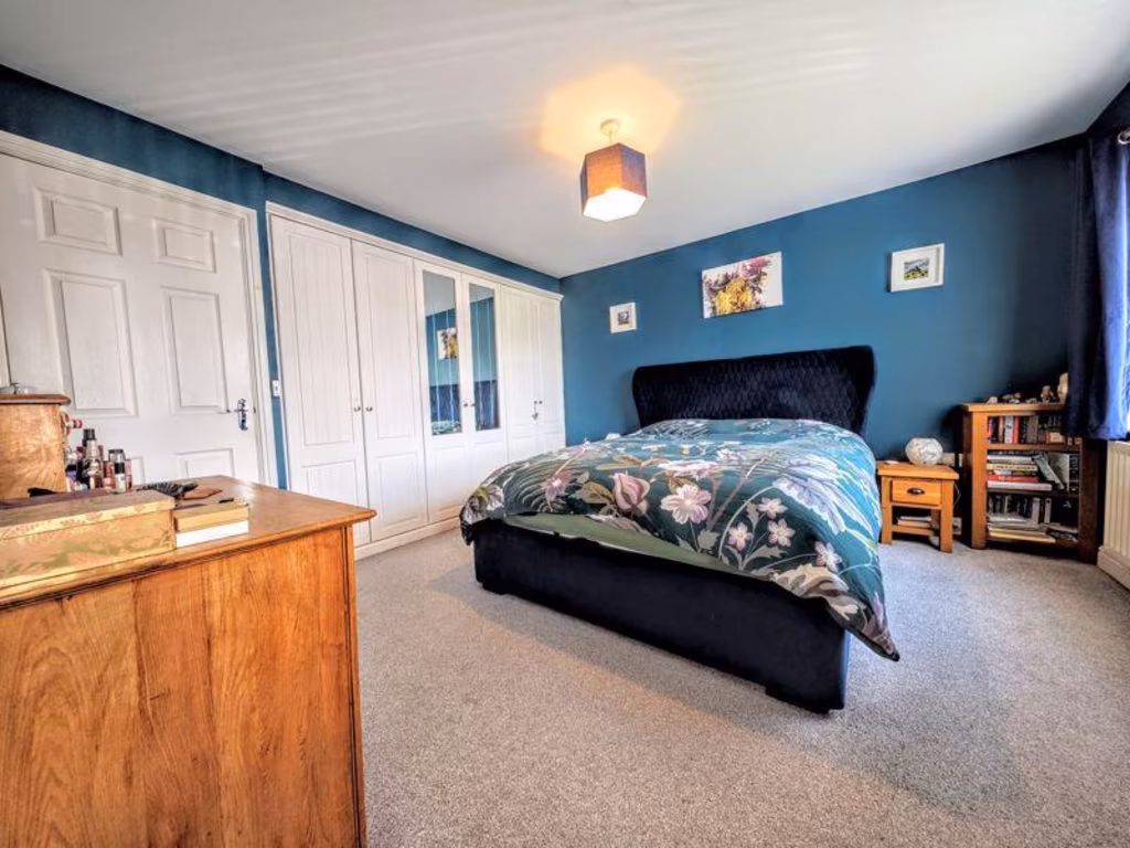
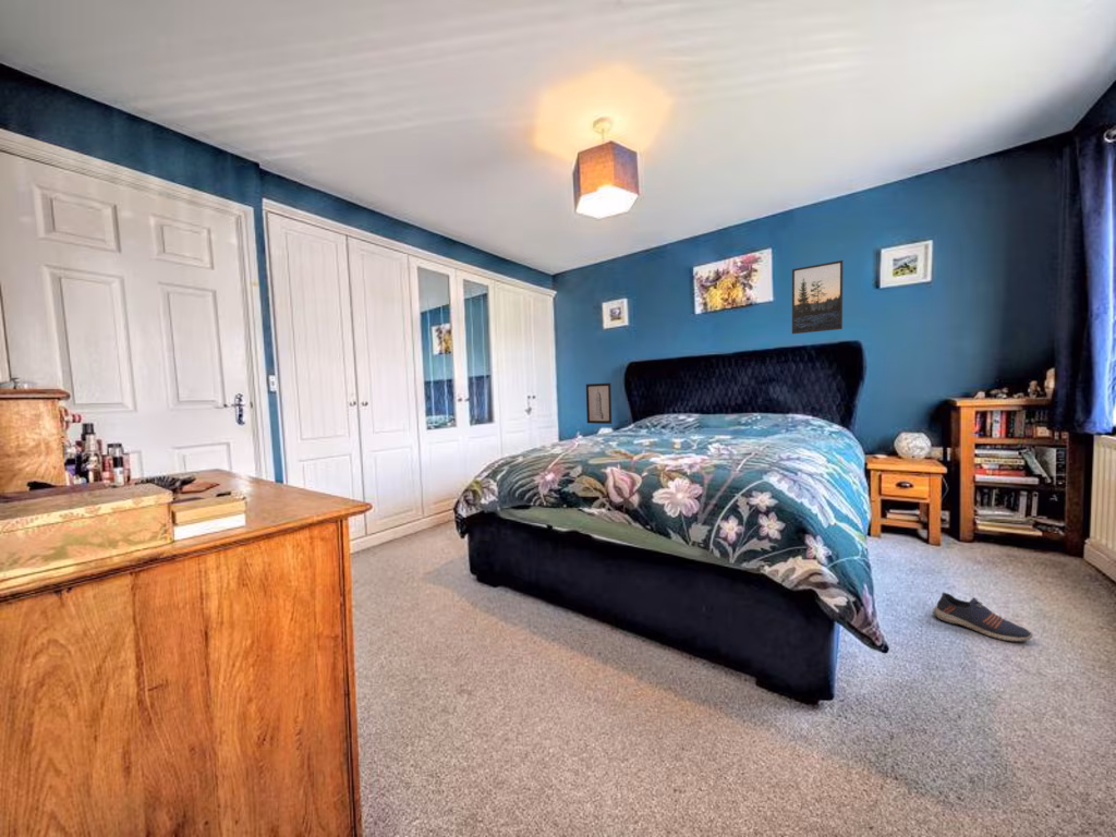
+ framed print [791,259,844,335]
+ shoe [932,592,1033,643]
+ wall art [585,383,612,425]
